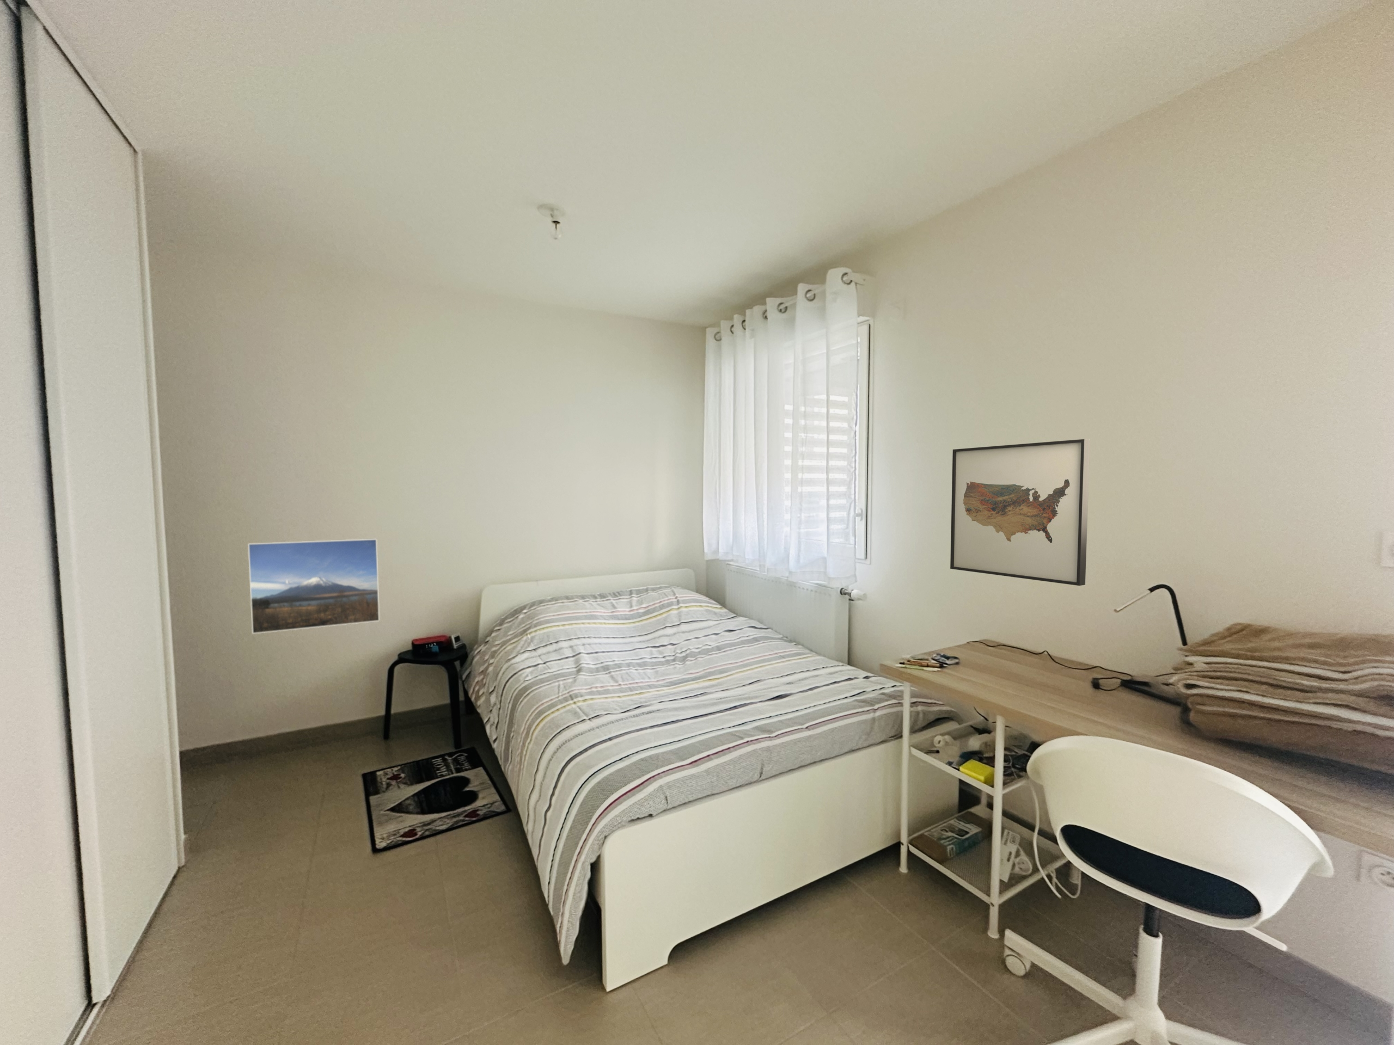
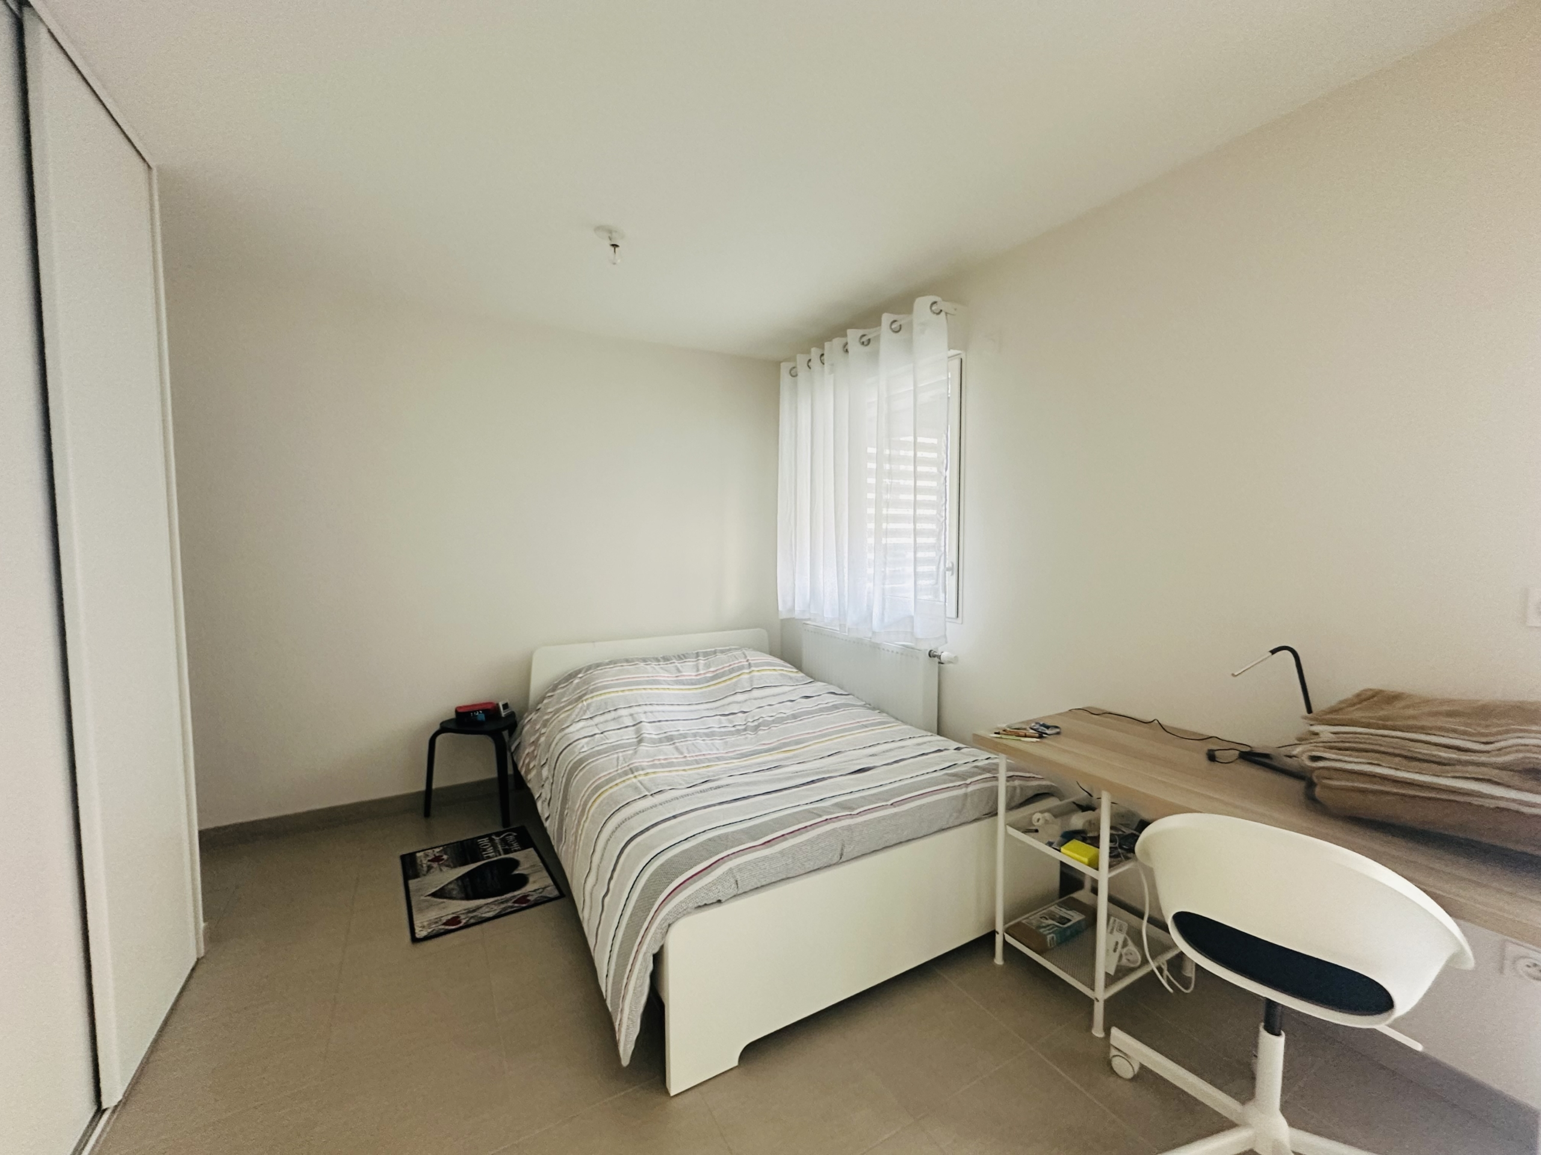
- wall art [949,439,1091,586]
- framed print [247,538,380,634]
